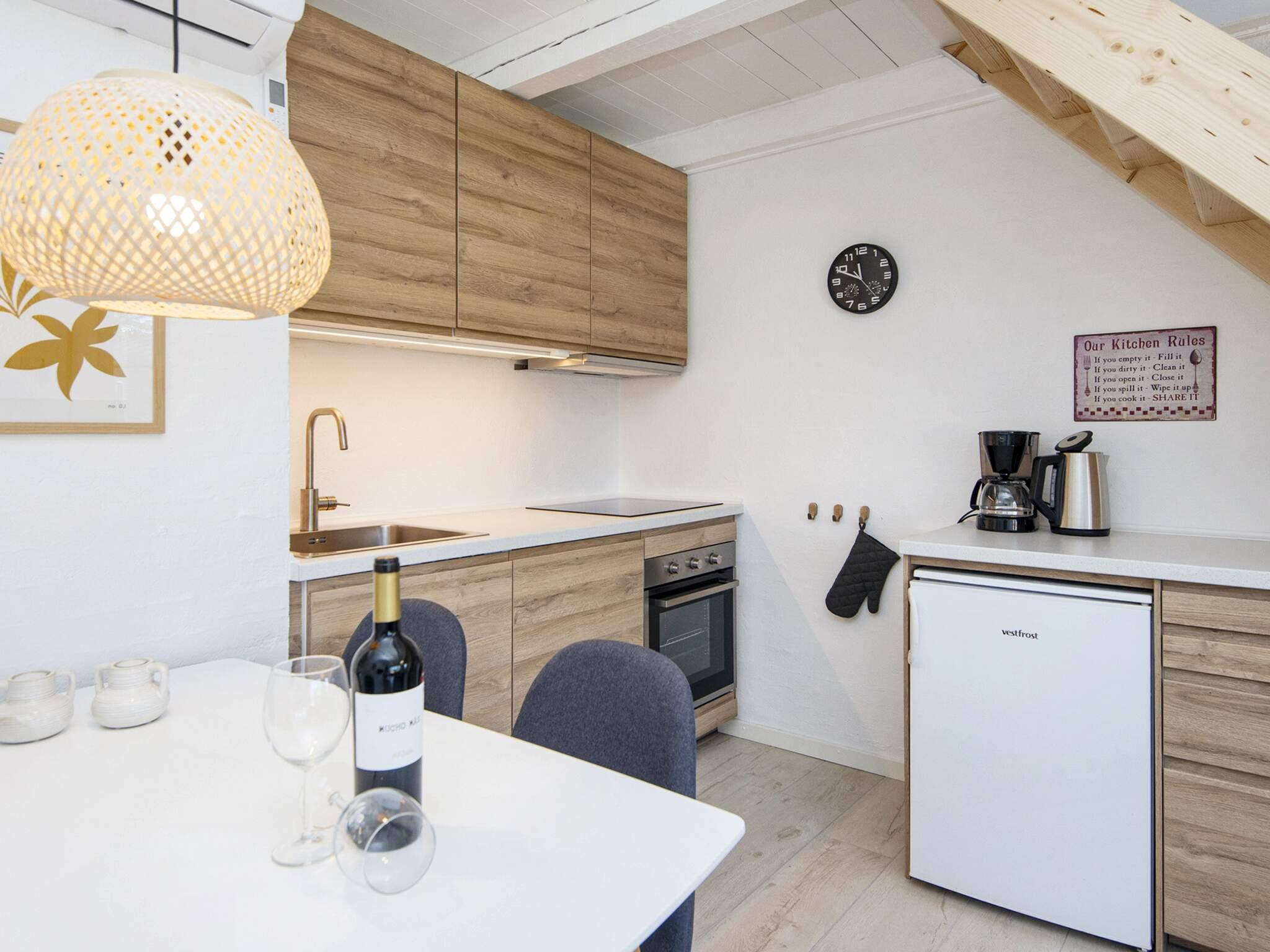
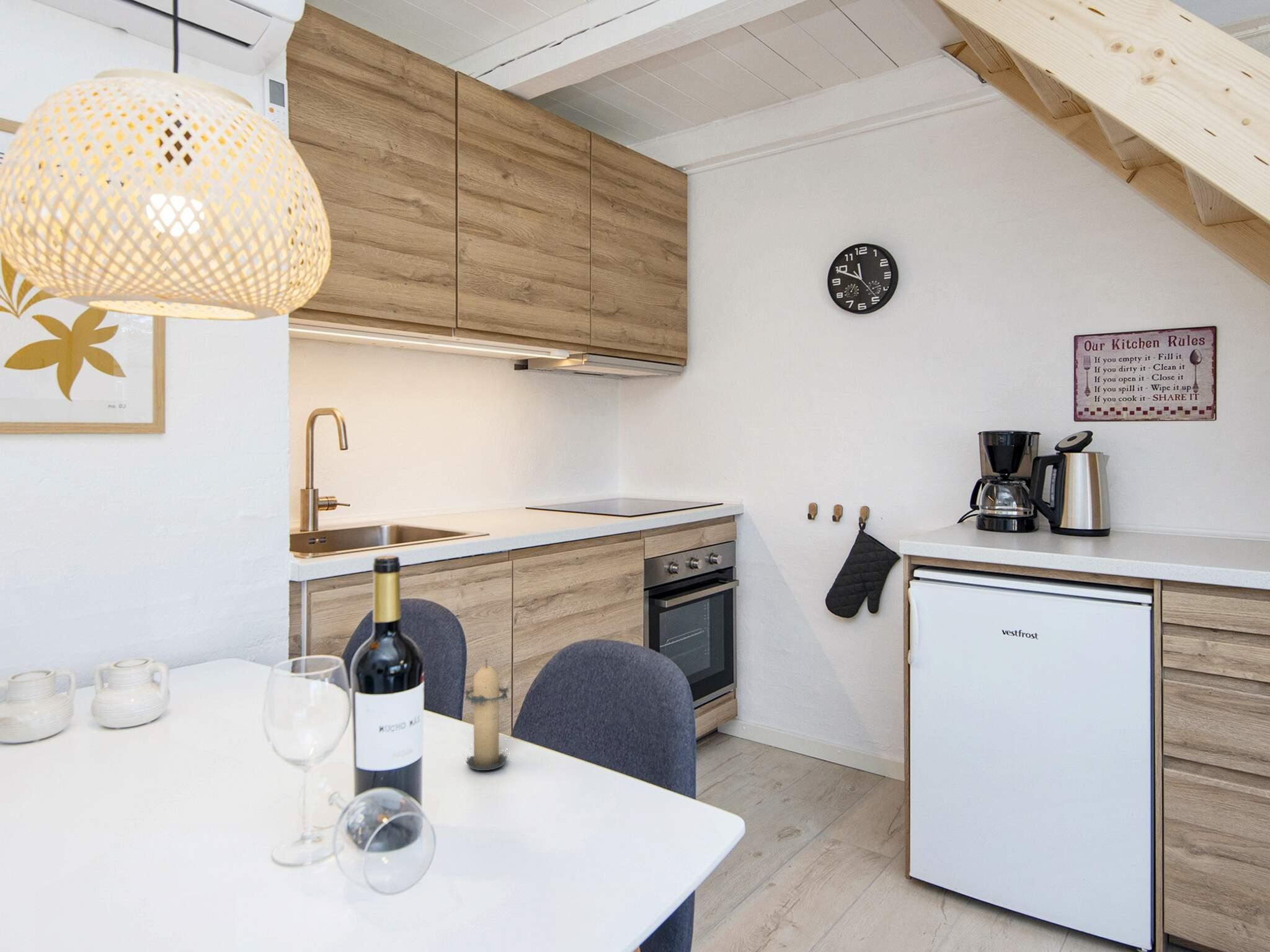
+ candle [463,658,510,771]
